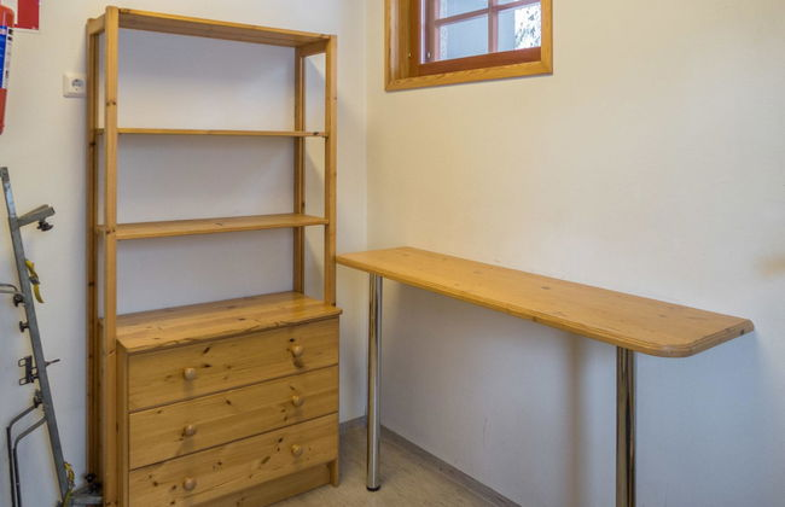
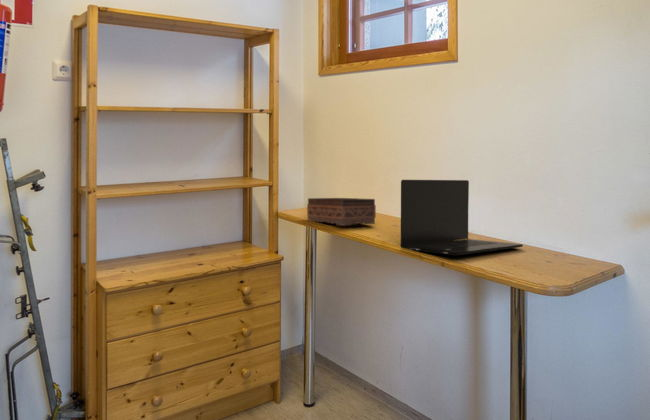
+ tissue box [306,197,377,227]
+ laptop [400,179,524,256]
